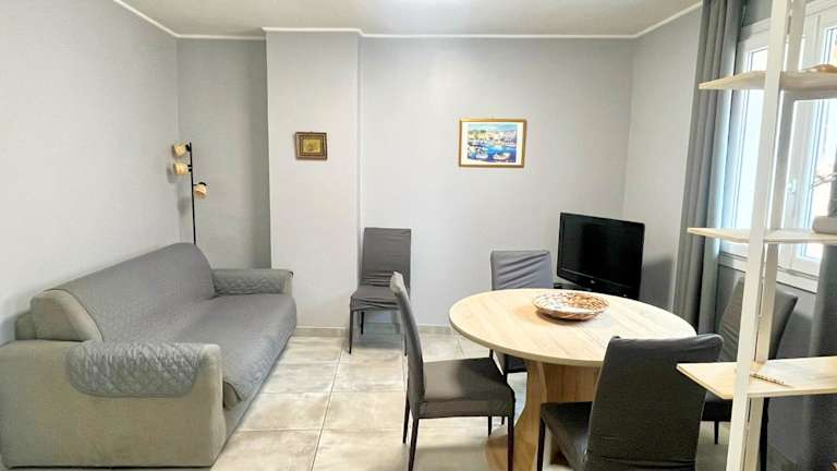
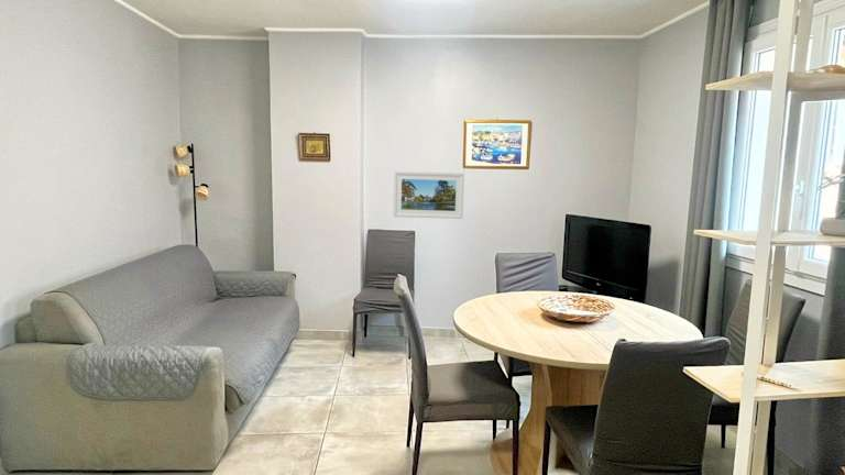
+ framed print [392,170,465,220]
